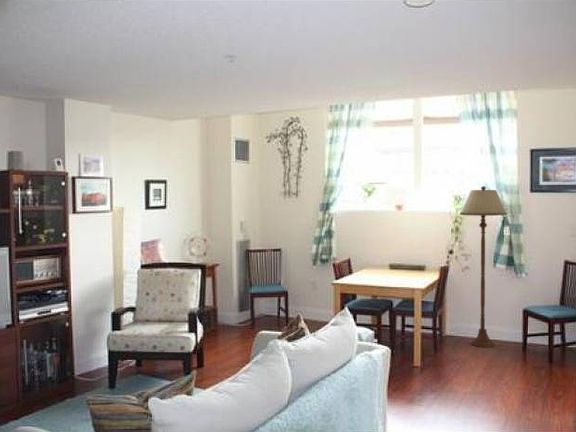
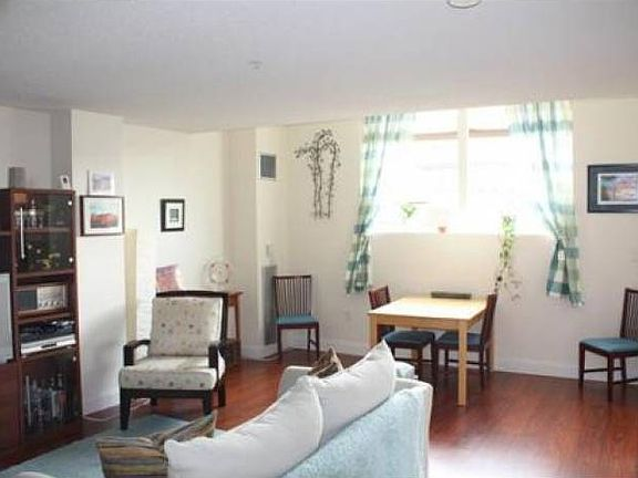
- floor lamp [459,185,508,348]
